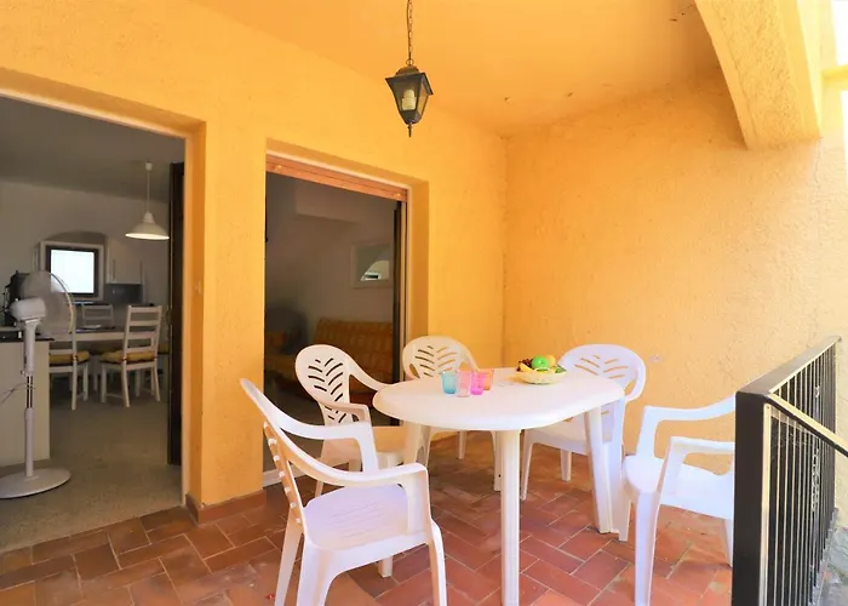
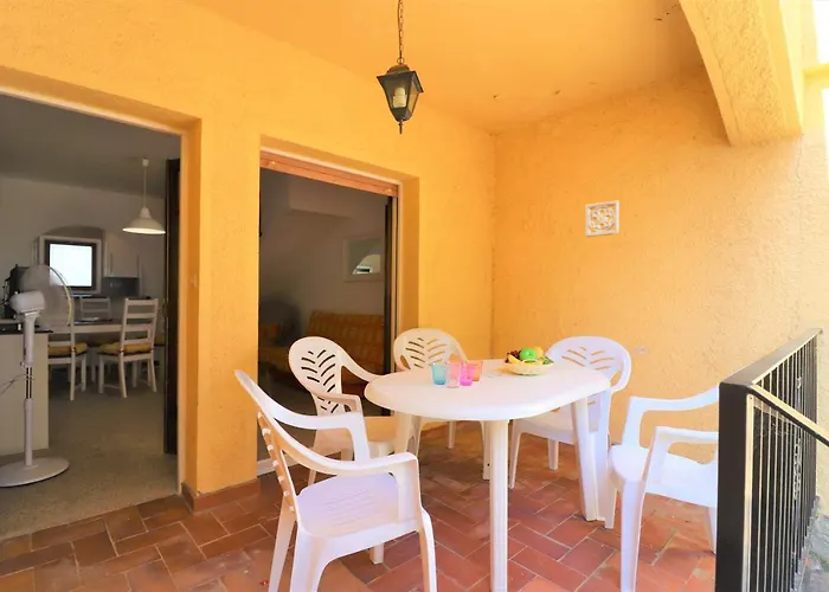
+ wall ornament [584,199,621,238]
